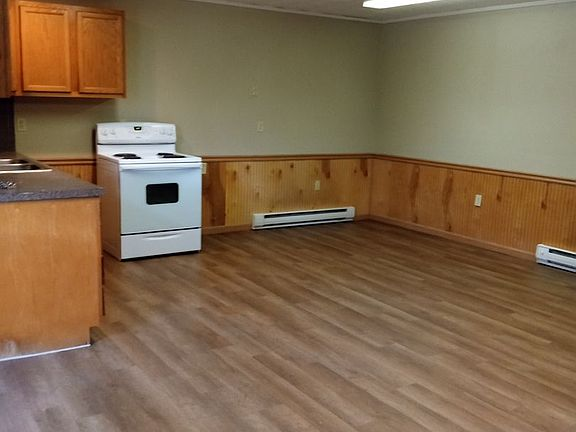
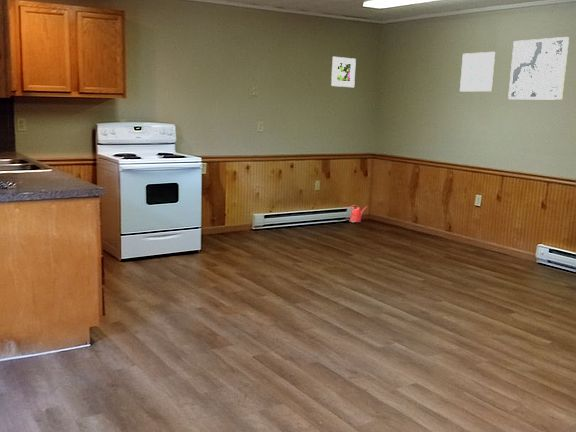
+ wall art [459,51,496,92]
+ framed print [330,56,357,88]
+ watering can [348,204,369,223]
+ wall art [507,36,570,101]
